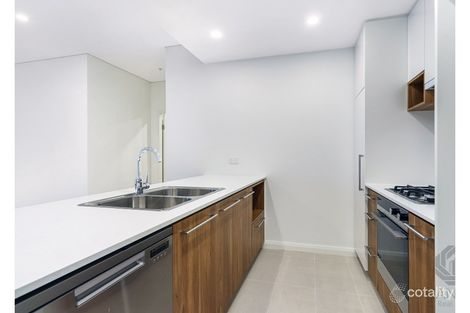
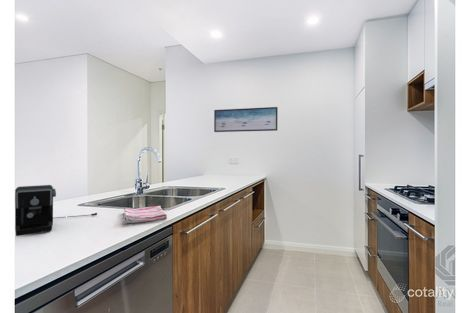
+ wall art [213,106,279,133]
+ dish towel [123,205,168,224]
+ coffee maker [14,184,98,237]
